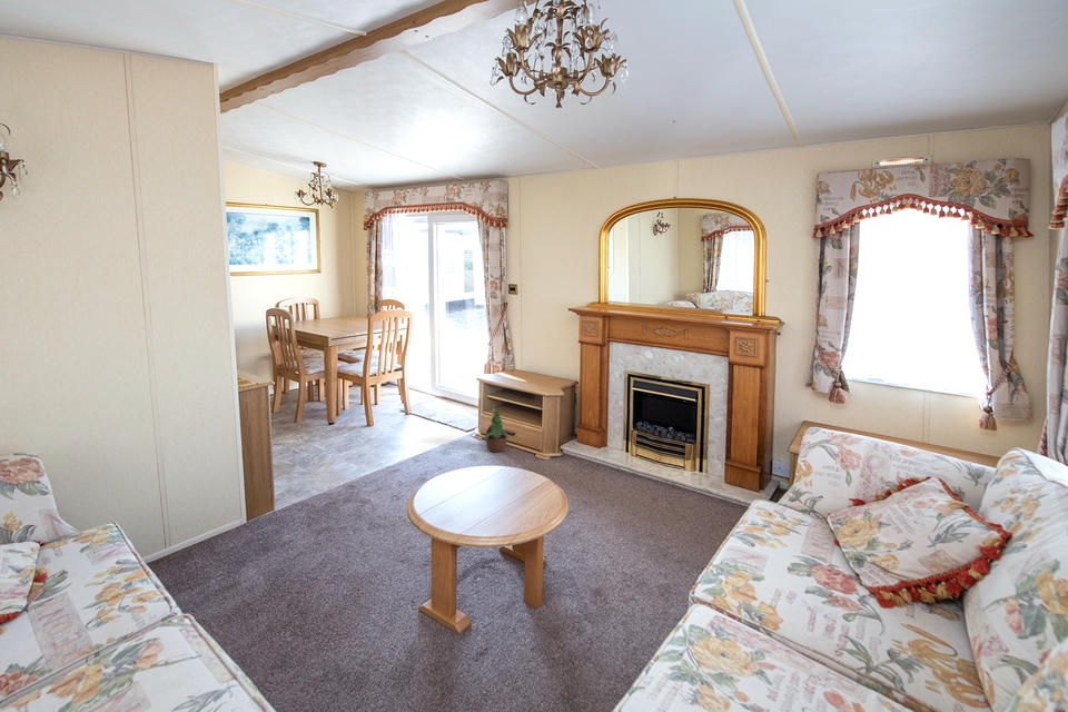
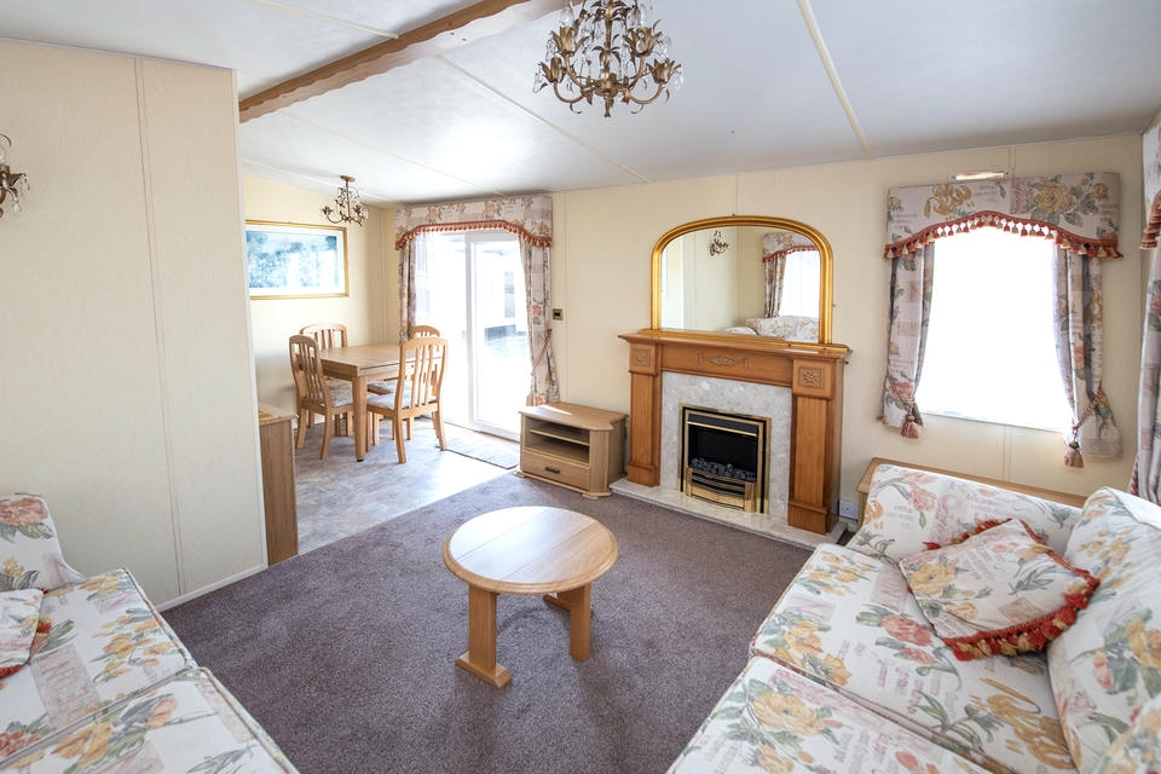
- potted plant [483,404,511,454]
